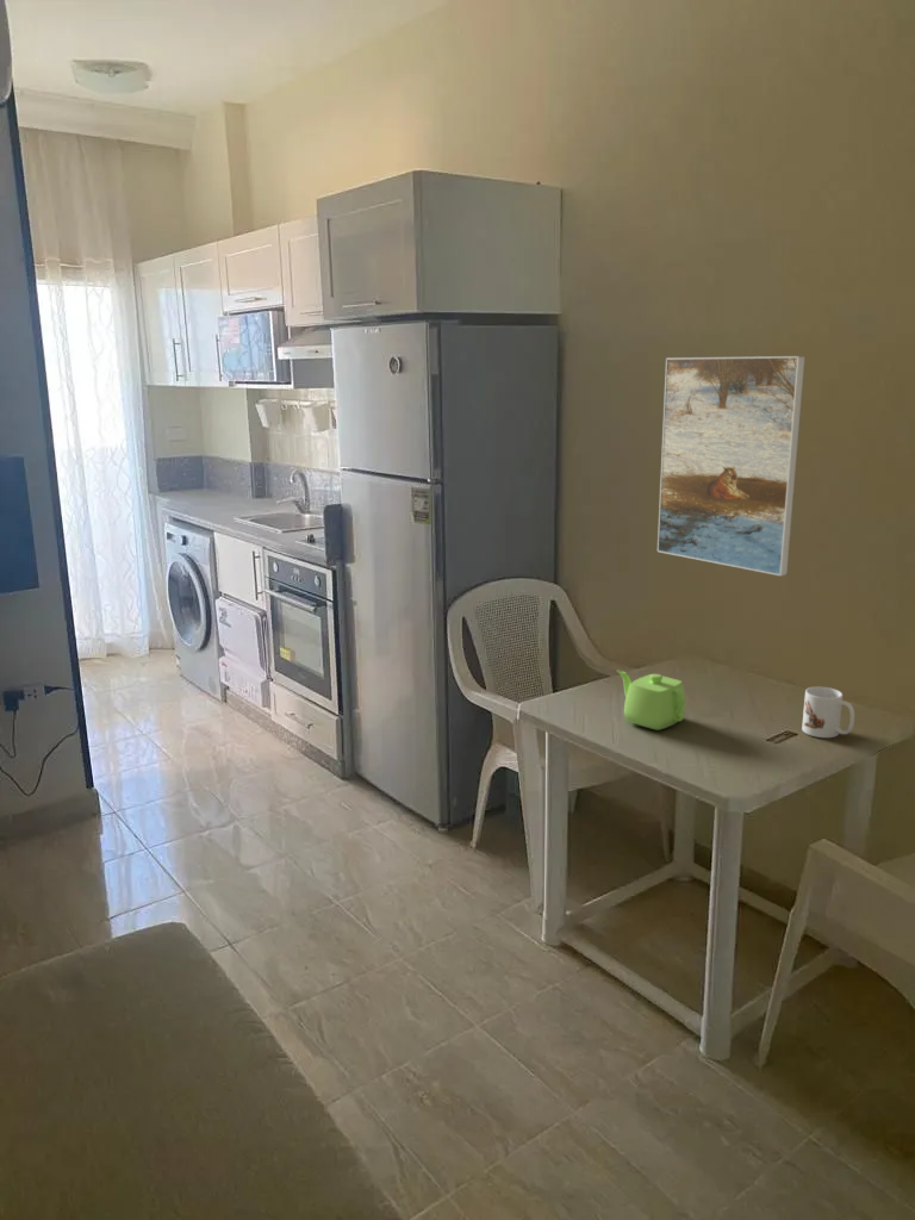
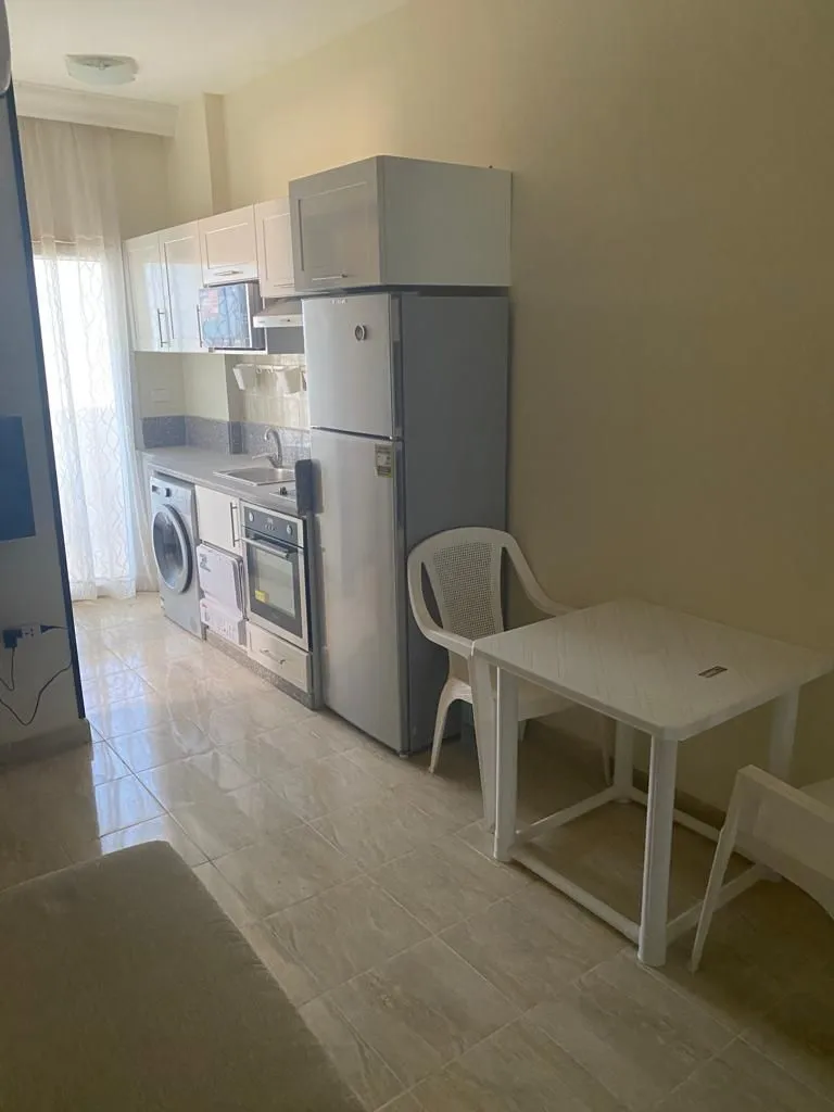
- teapot [616,670,687,732]
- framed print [656,355,807,577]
- mug [801,686,855,739]
